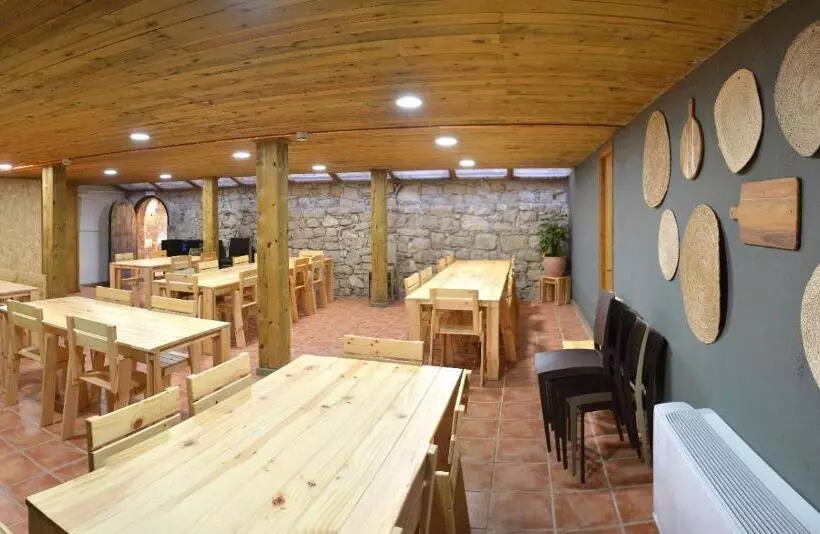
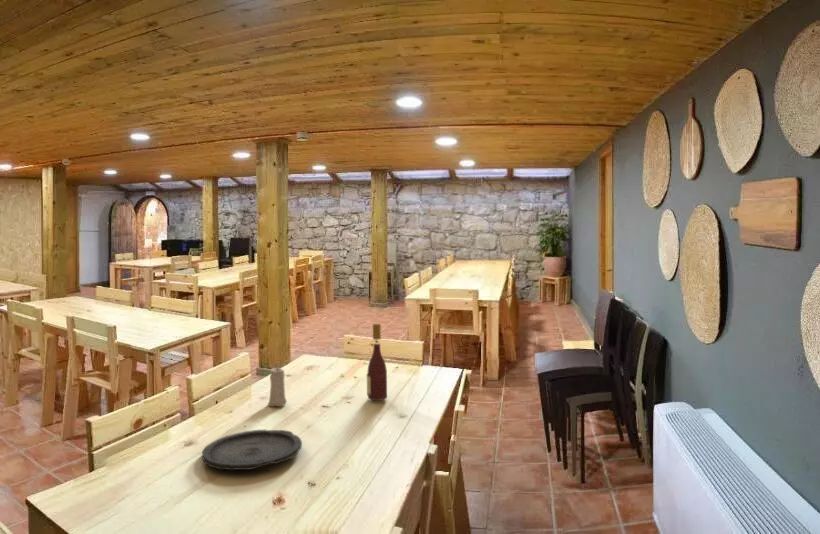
+ plate [201,429,303,471]
+ candle [267,365,288,407]
+ wine bottle [366,322,388,401]
